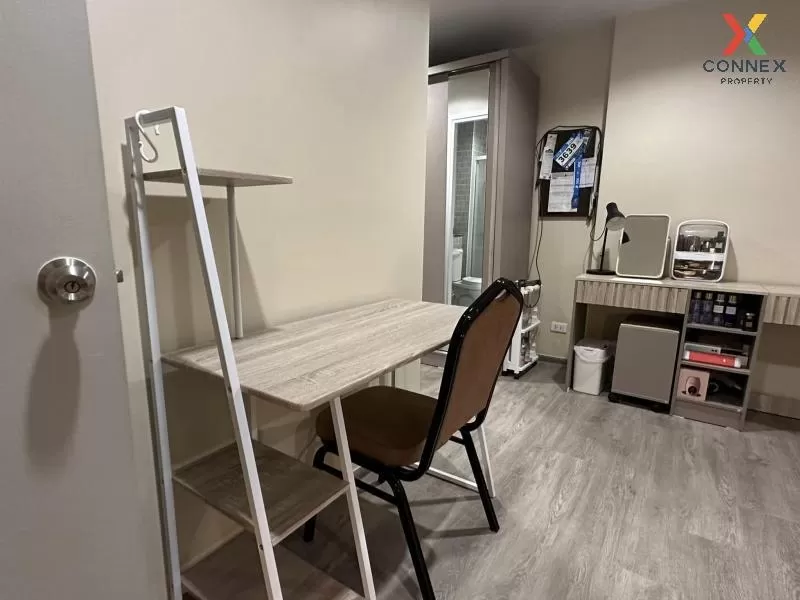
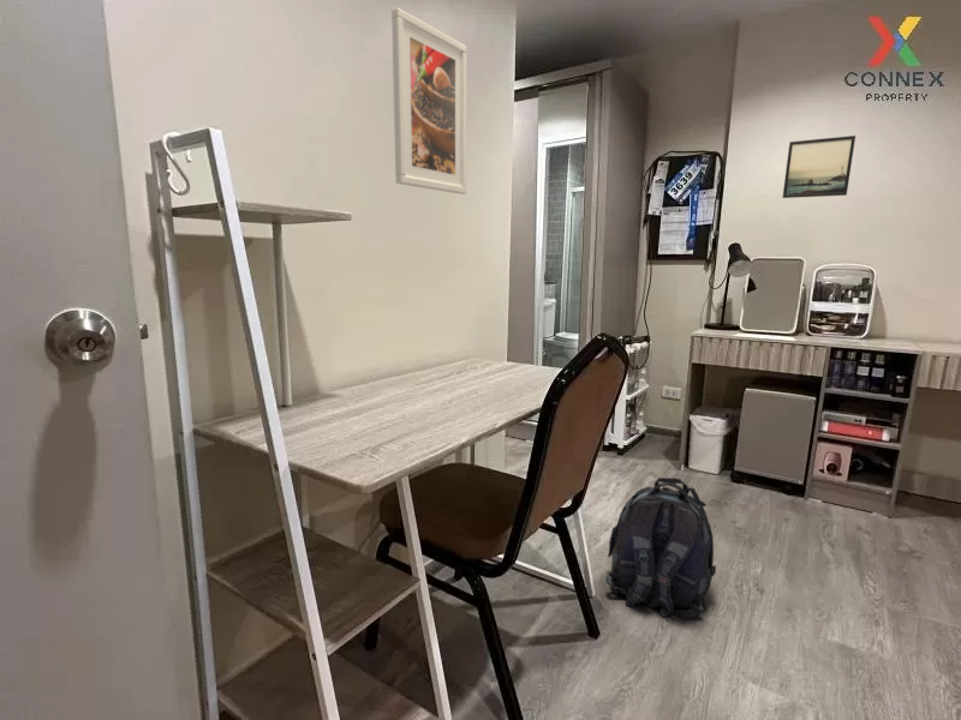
+ backpack [604,476,717,620]
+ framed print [782,134,856,199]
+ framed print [390,6,468,196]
